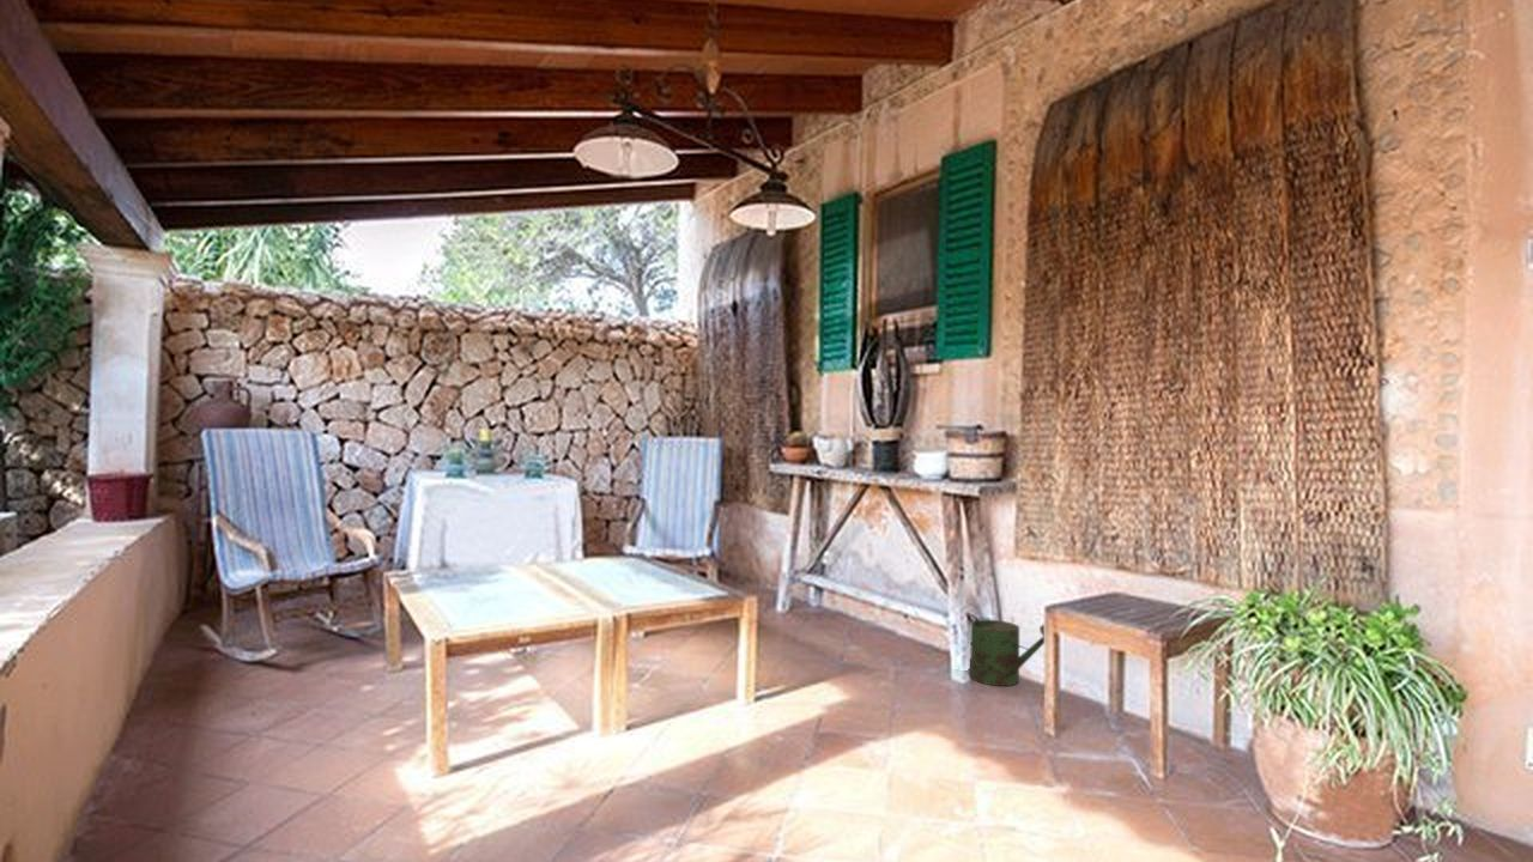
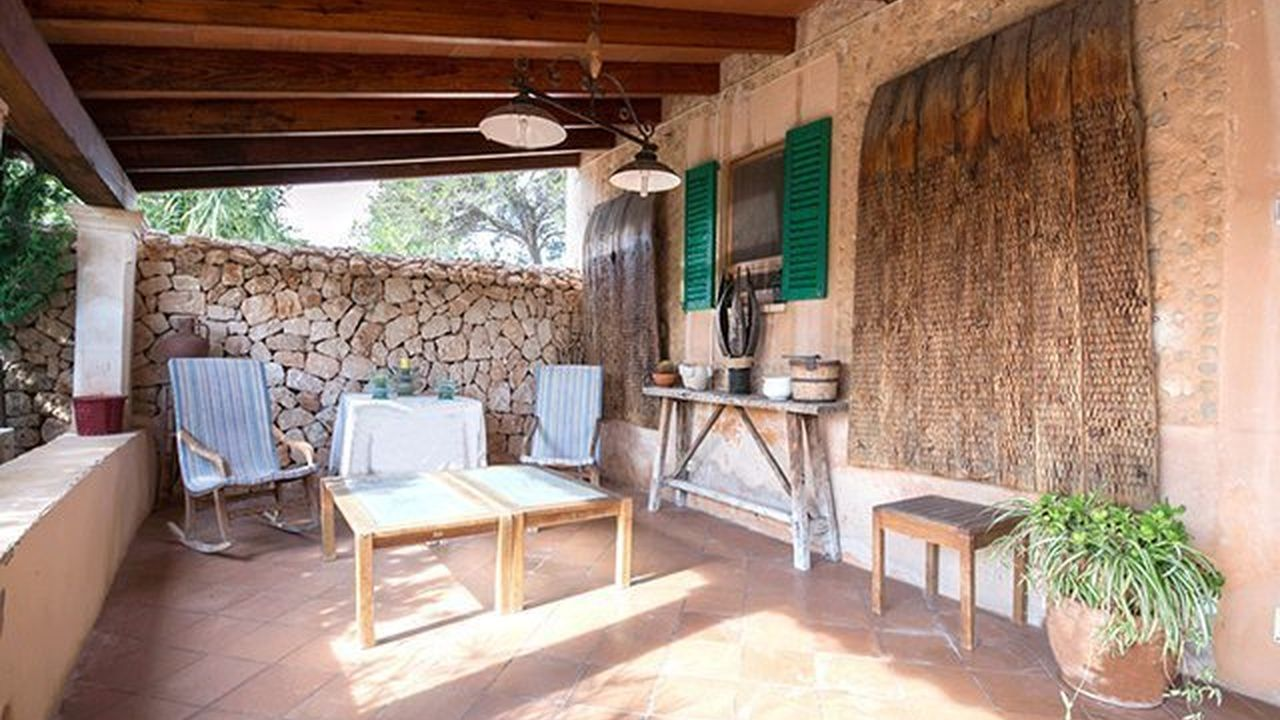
- watering can [968,613,1046,687]
